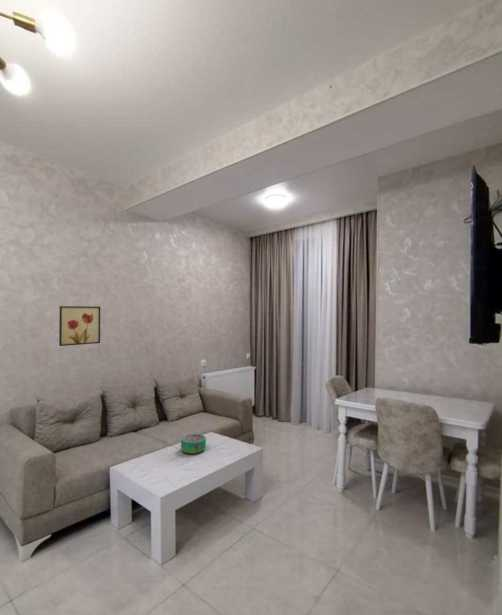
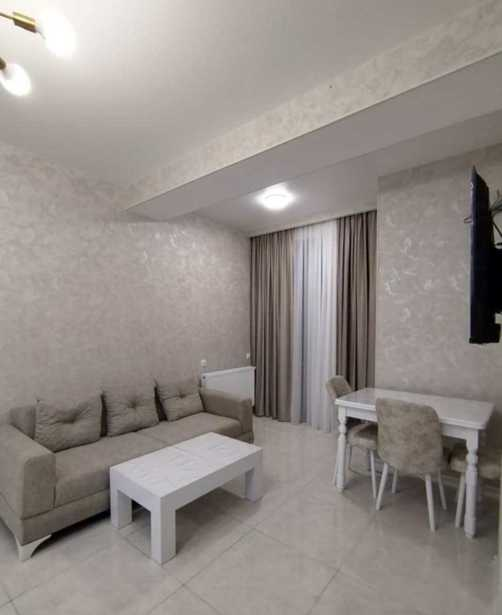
- wall art [58,305,101,347]
- decorative bowl [180,433,207,455]
